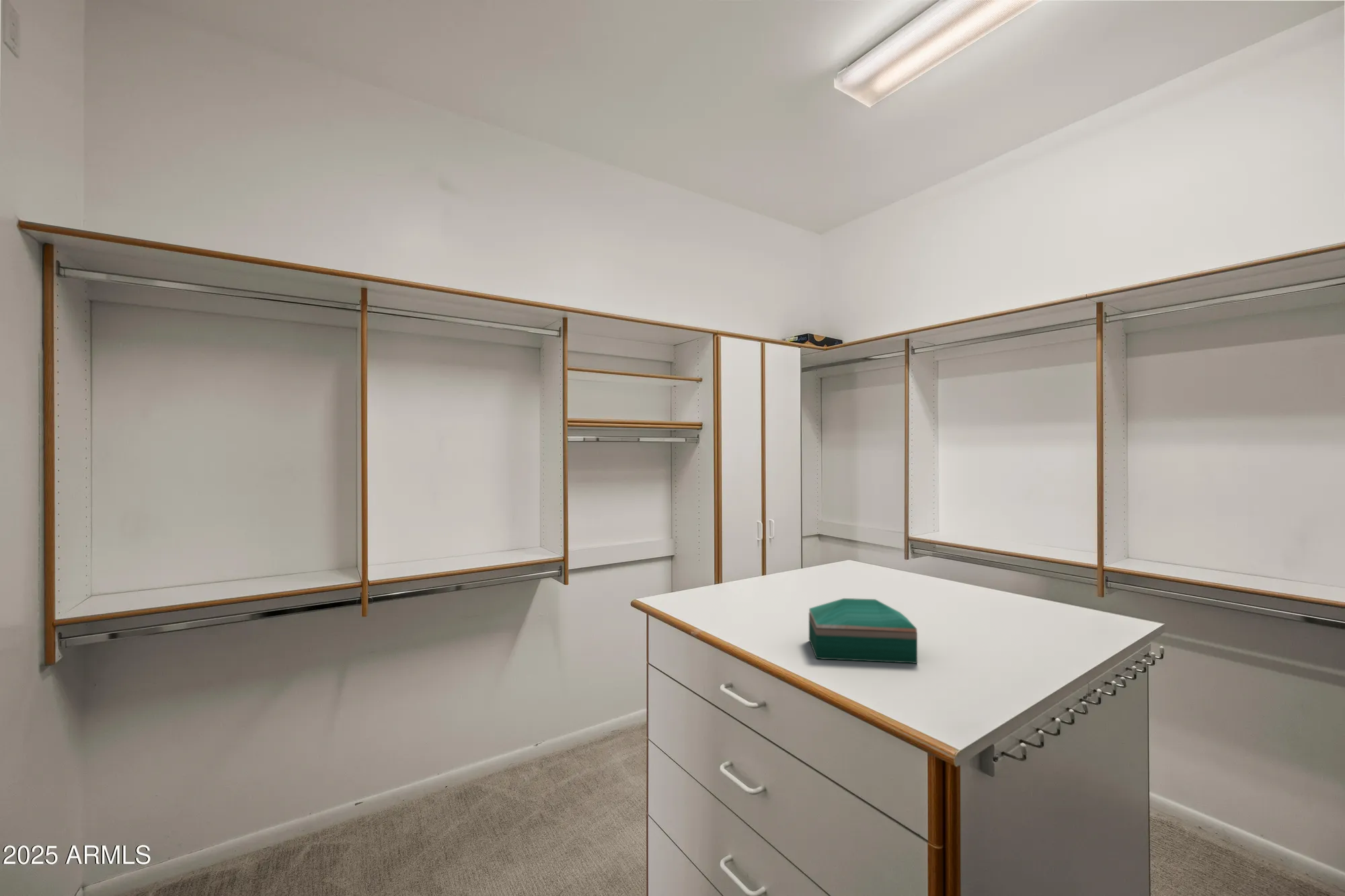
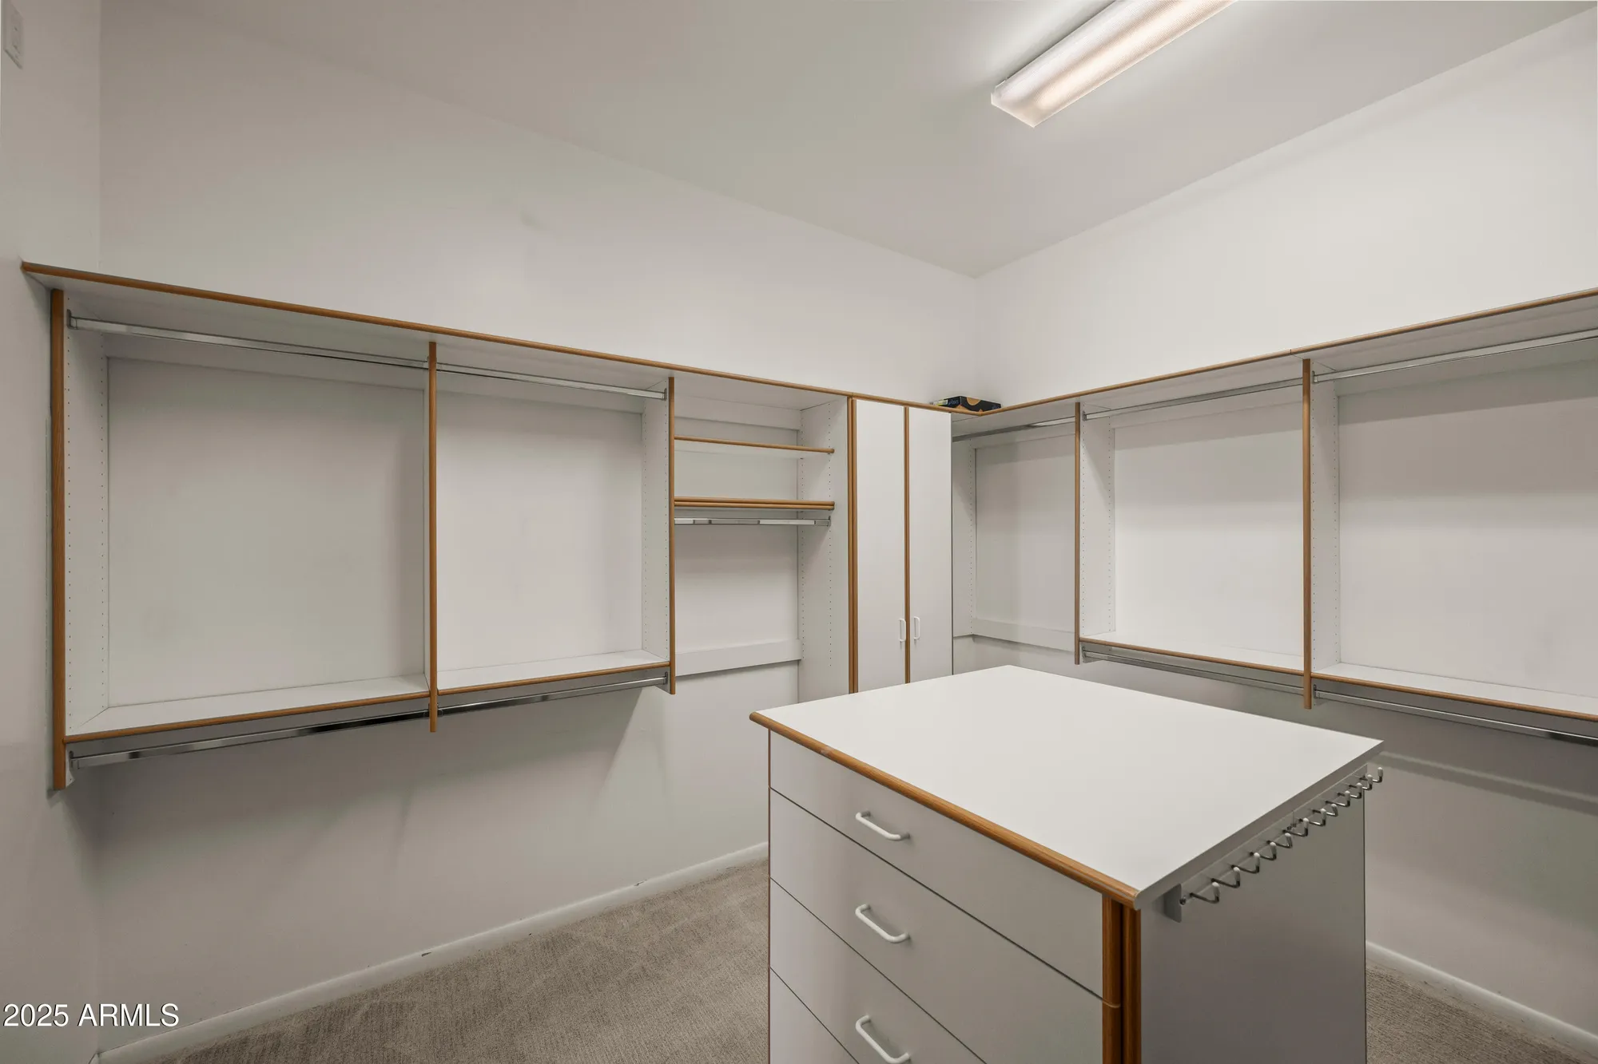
- jewelry box [808,598,918,664]
